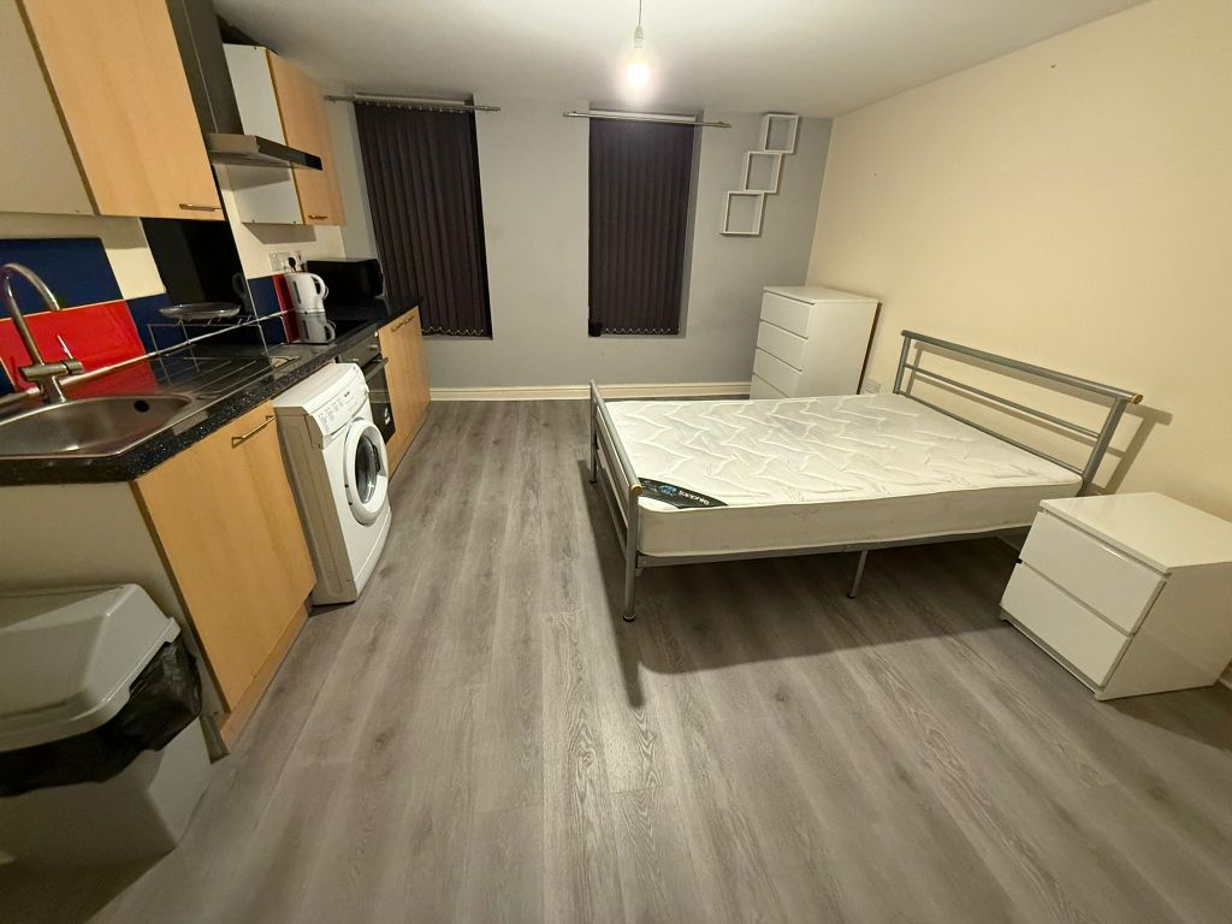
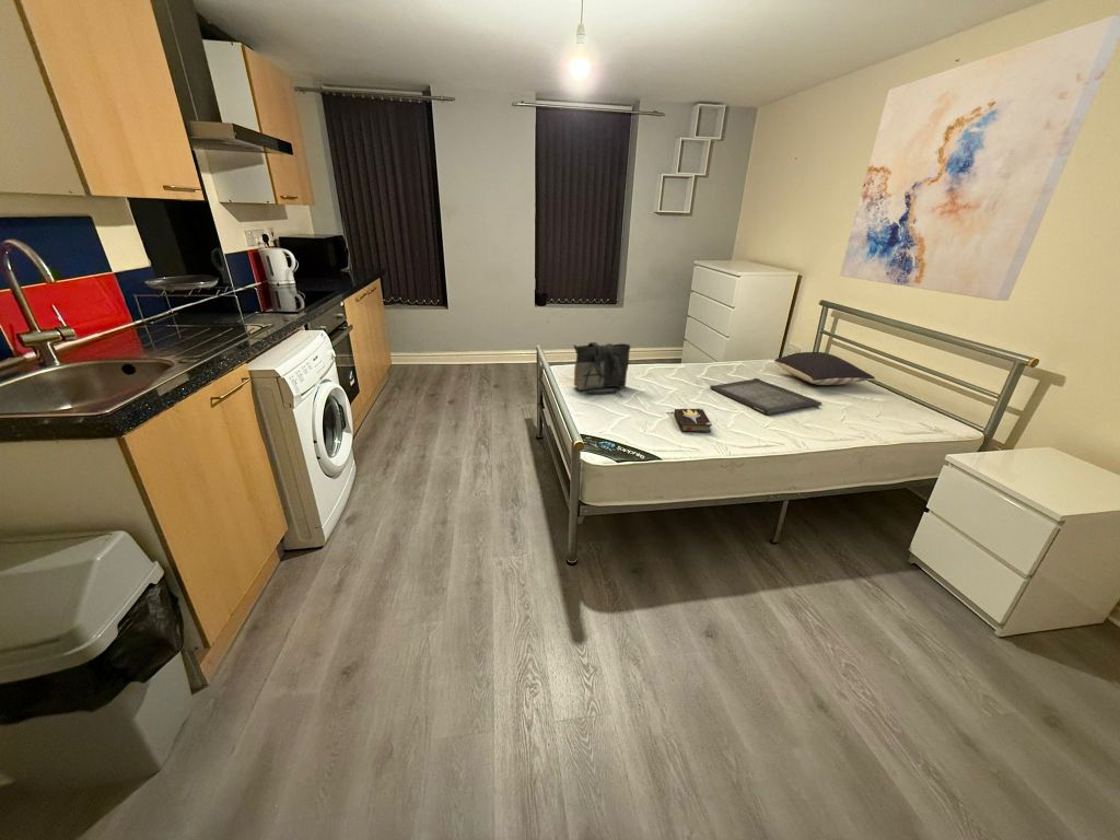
+ hardback book [673,407,713,434]
+ serving tray [709,377,822,416]
+ tote bag [572,341,631,395]
+ wall art [839,14,1120,302]
+ pillow [773,351,876,386]
